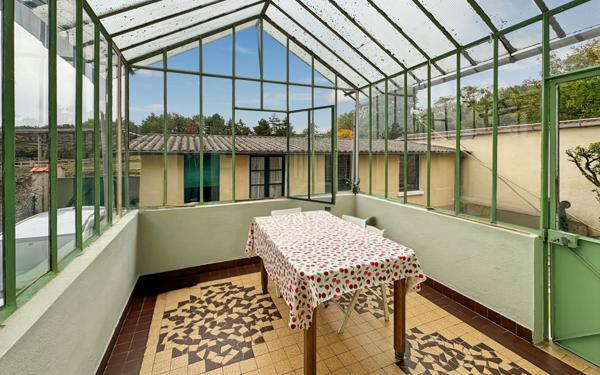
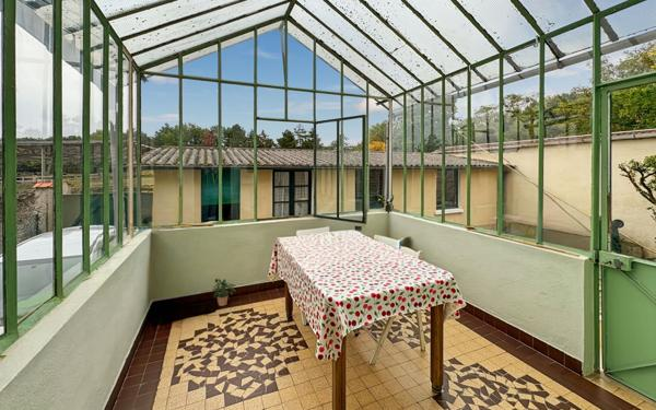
+ potted plant [211,278,237,307]
